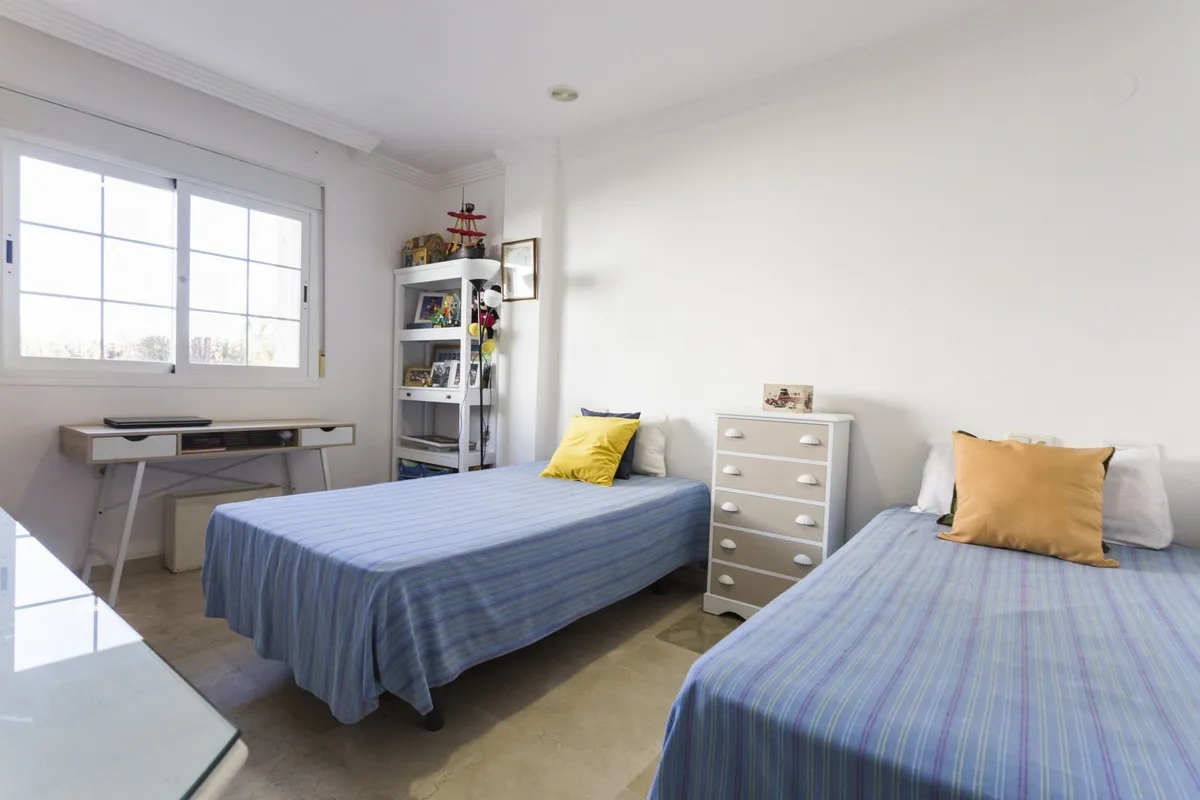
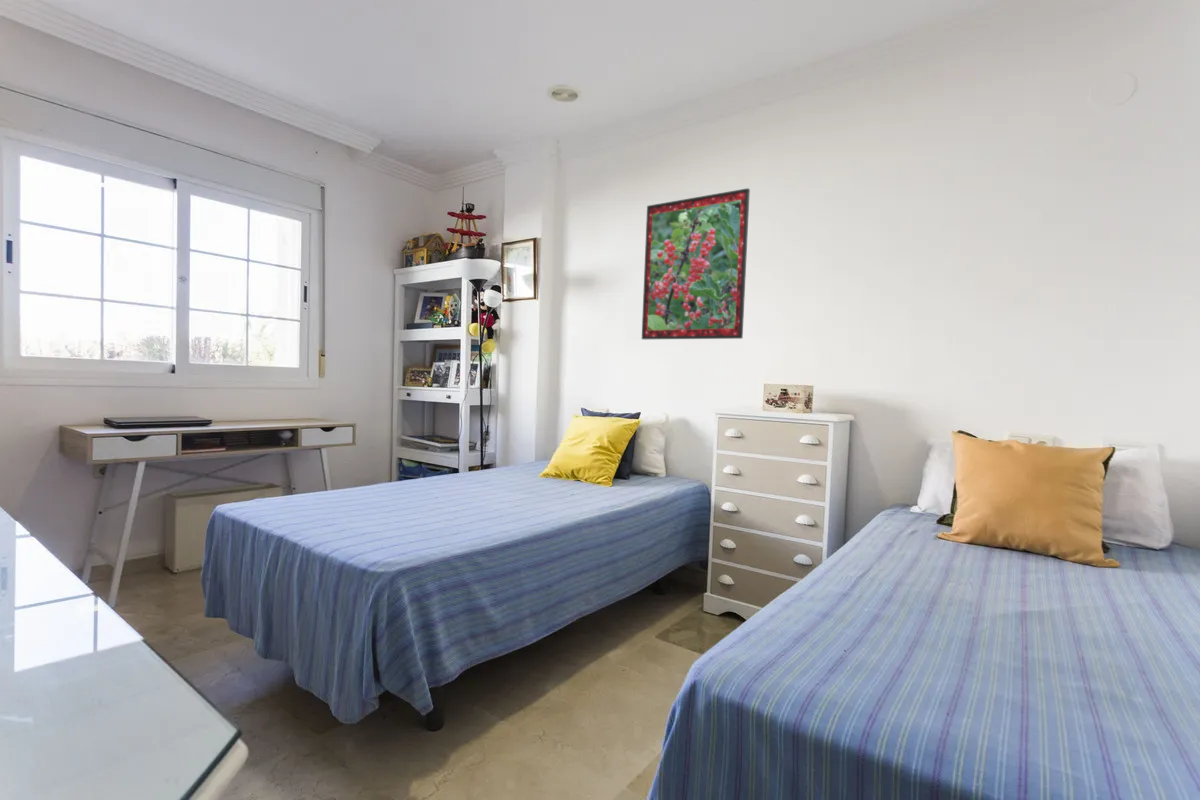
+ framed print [641,187,751,340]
